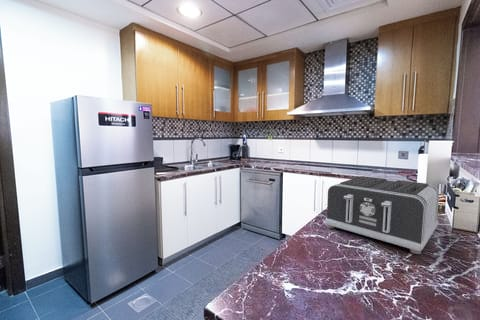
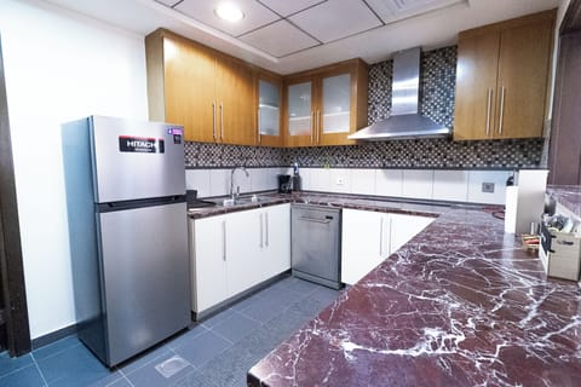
- toaster [324,175,440,255]
